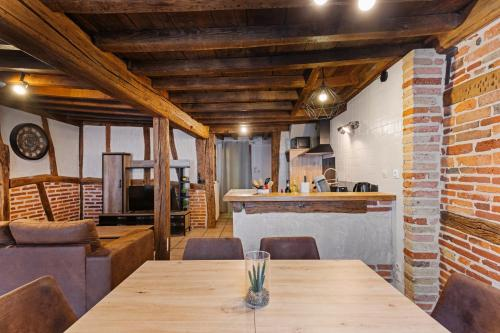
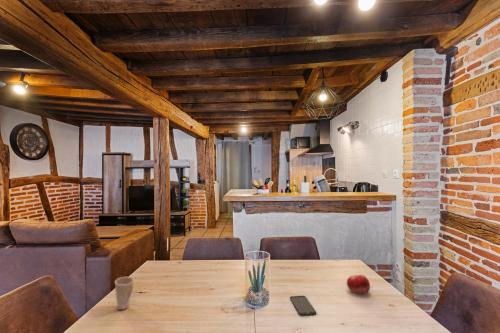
+ cup [114,276,135,311]
+ fruit [346,274,371,295]
+ smartphone [289,295,317,316]
